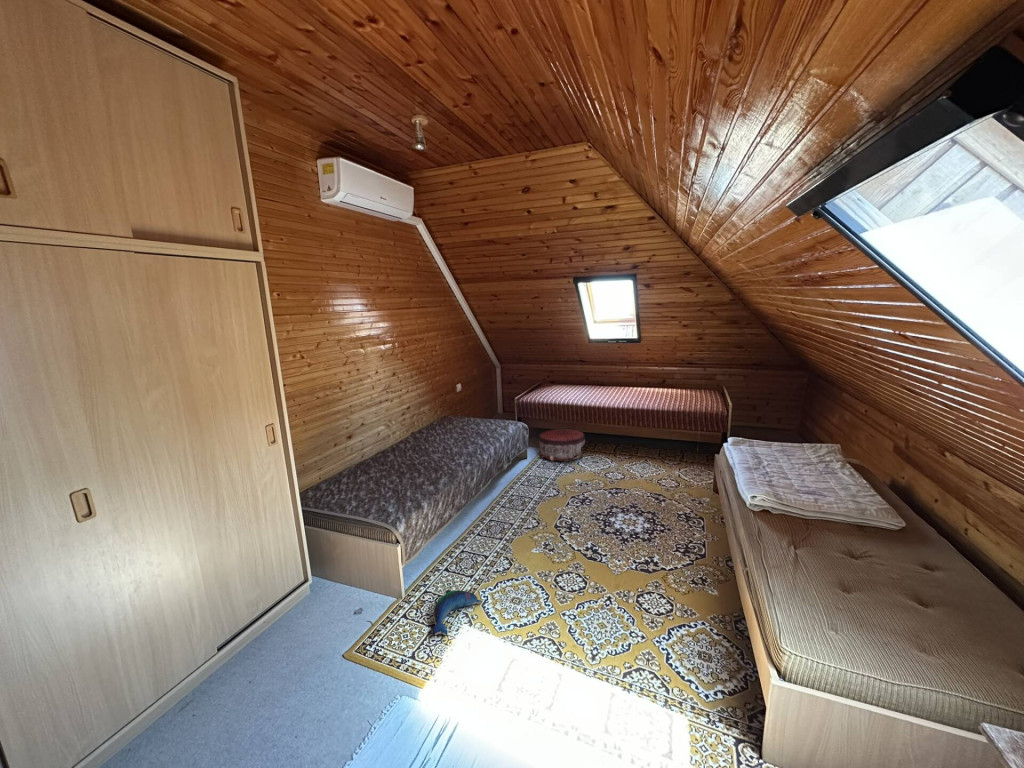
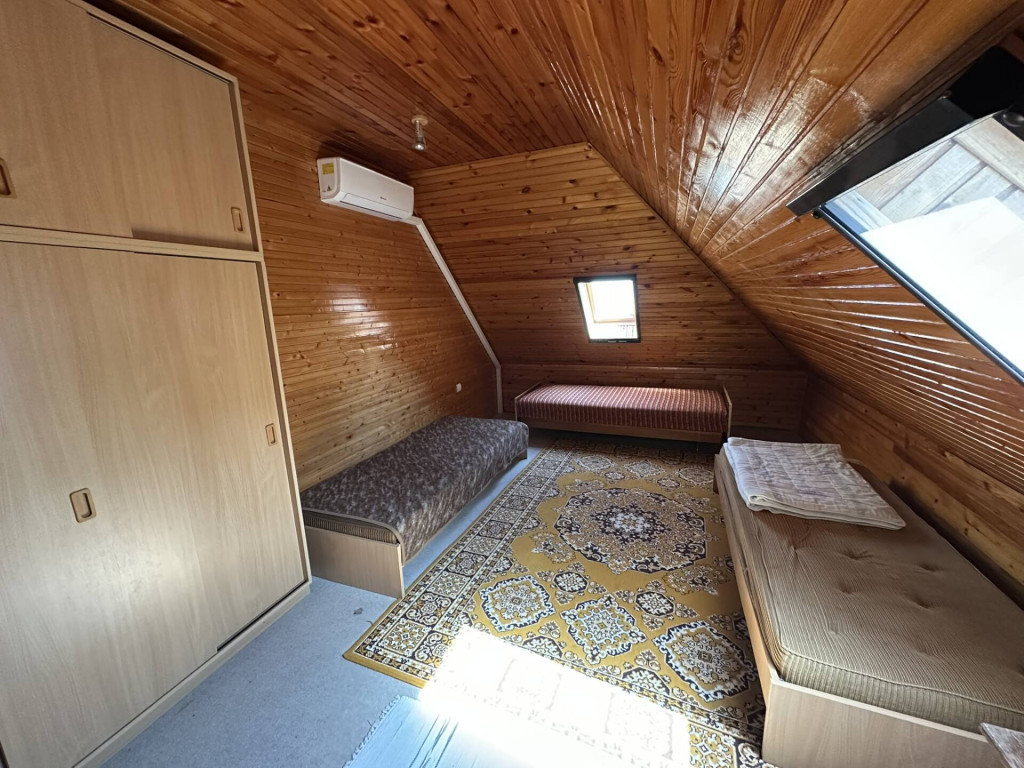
- plush toy [431,589,483,636]
- pouf [538,428,586,464]
